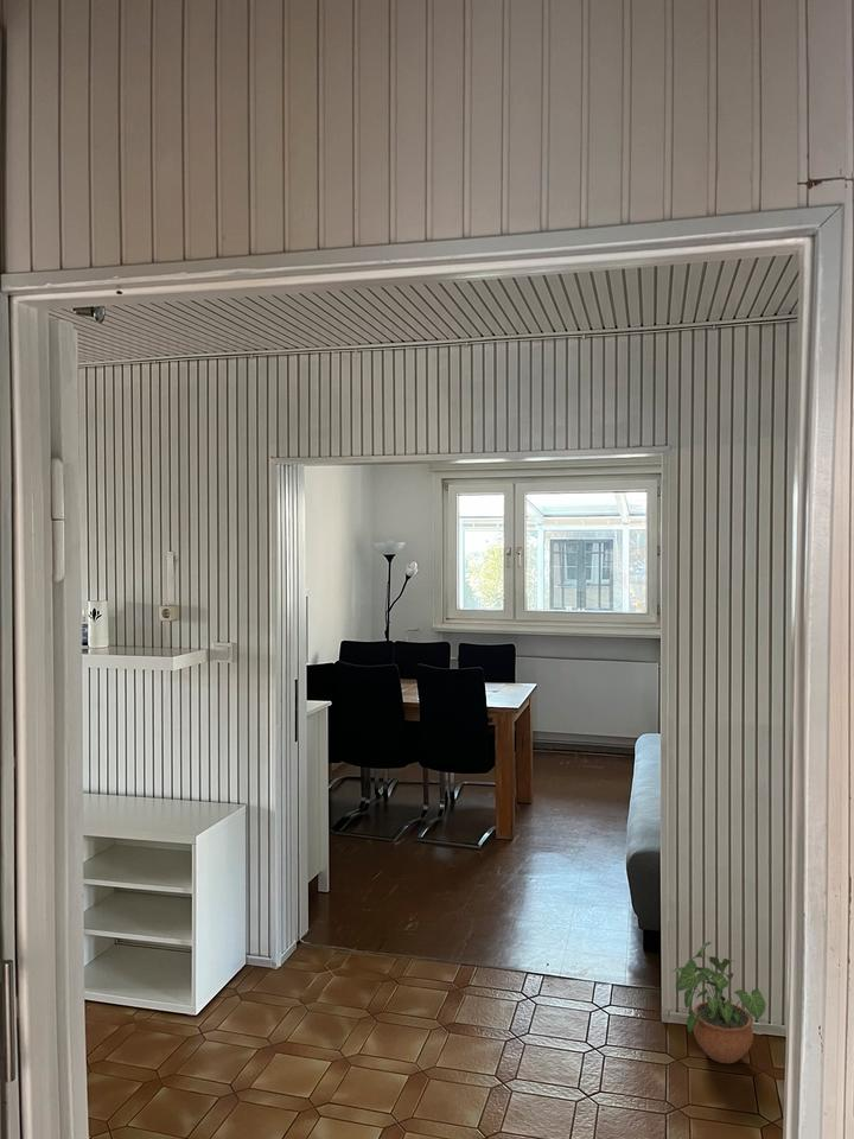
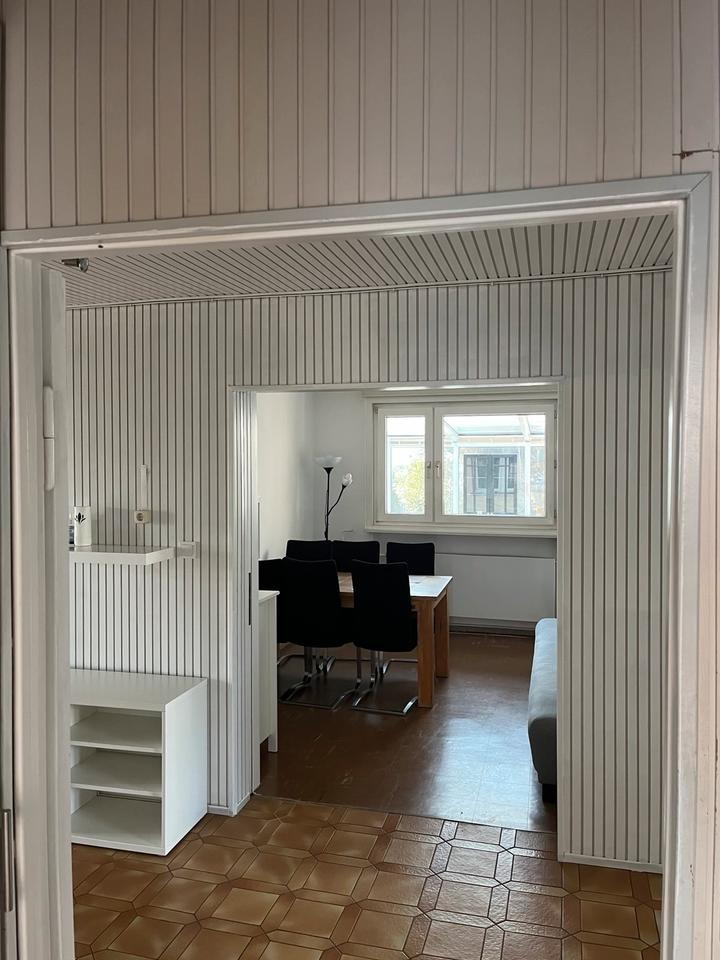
- potted plant [671,941,766,1064]
